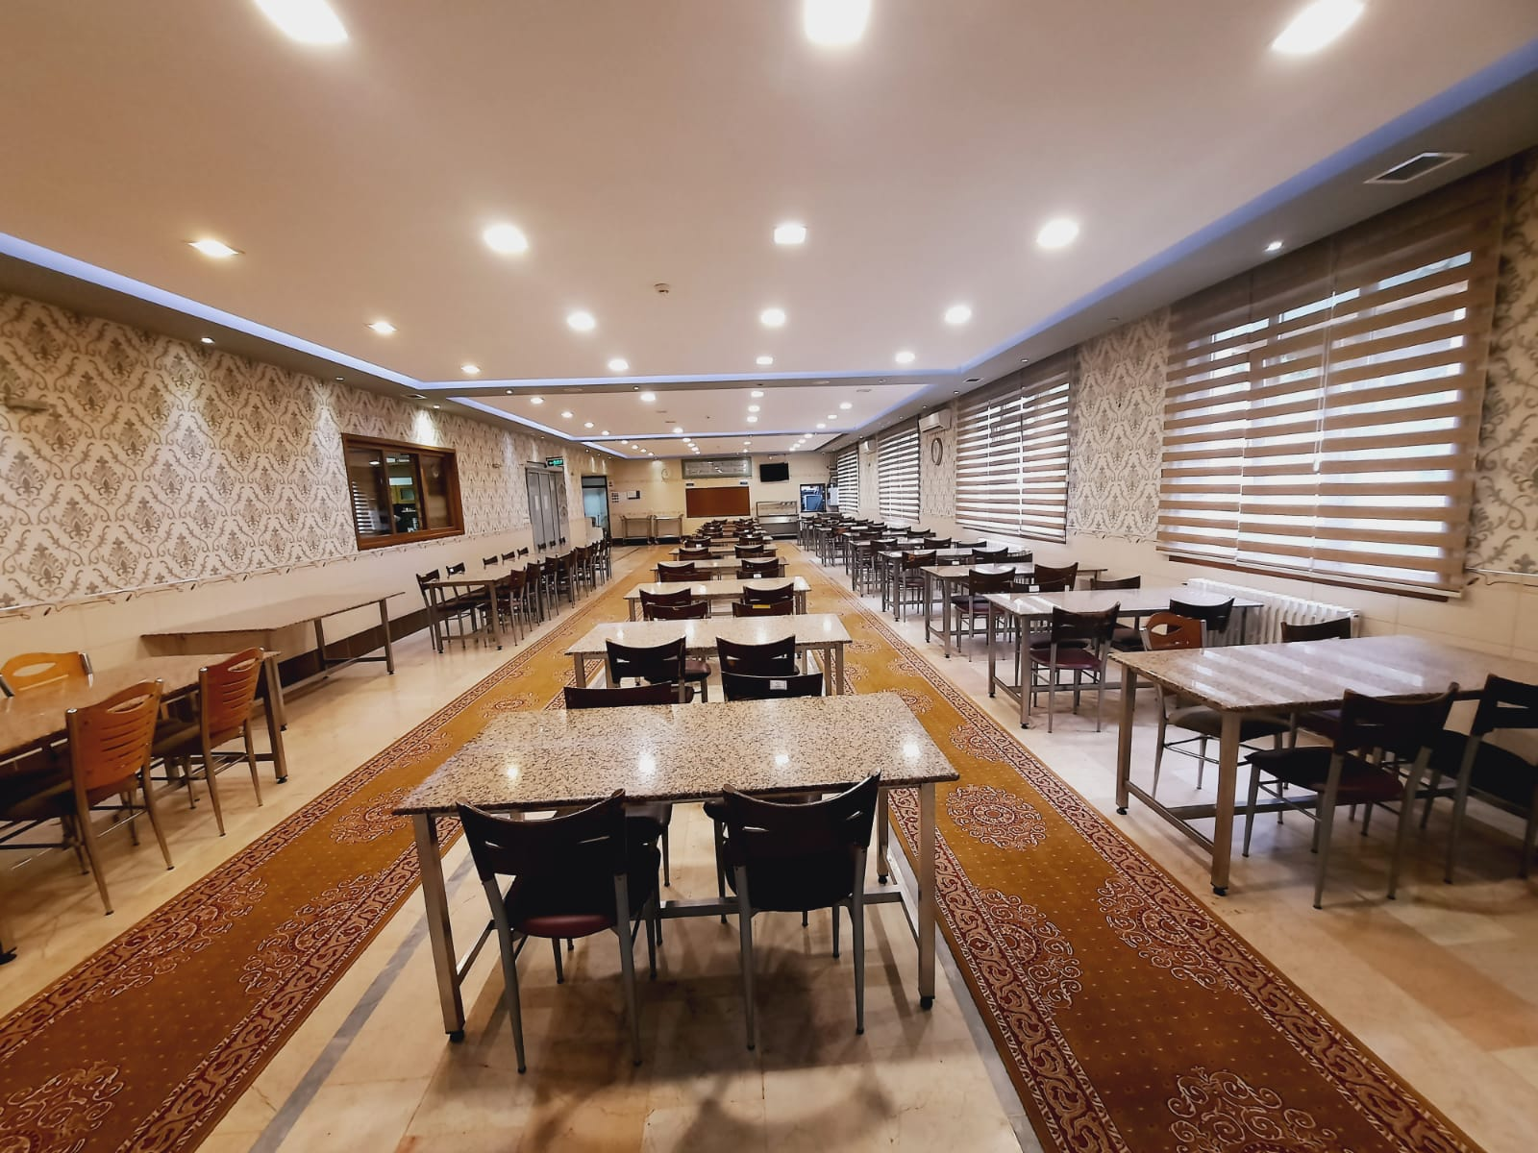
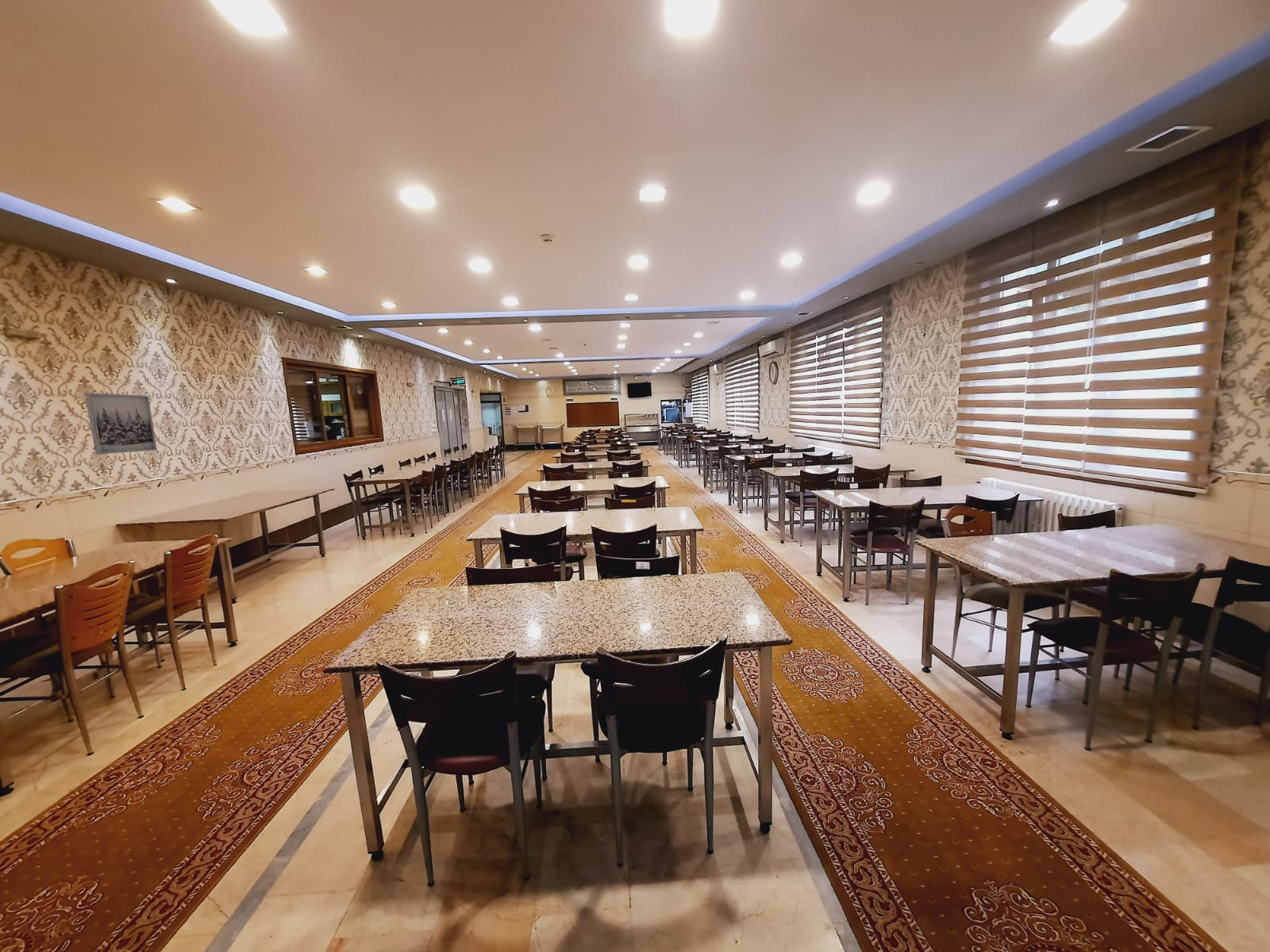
+ wall art [84,393,158,455]
